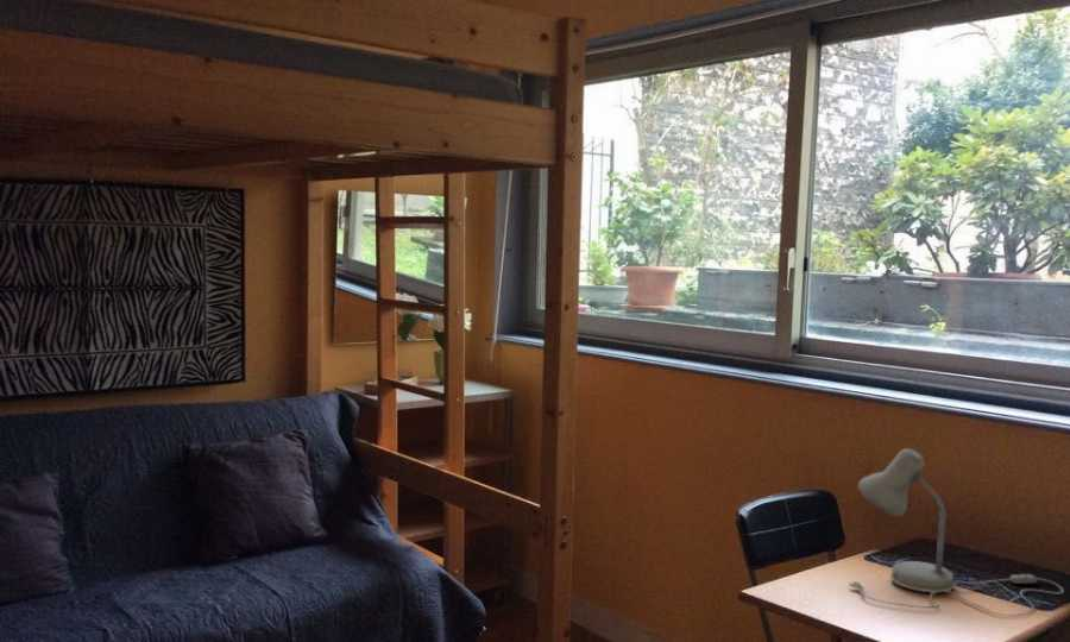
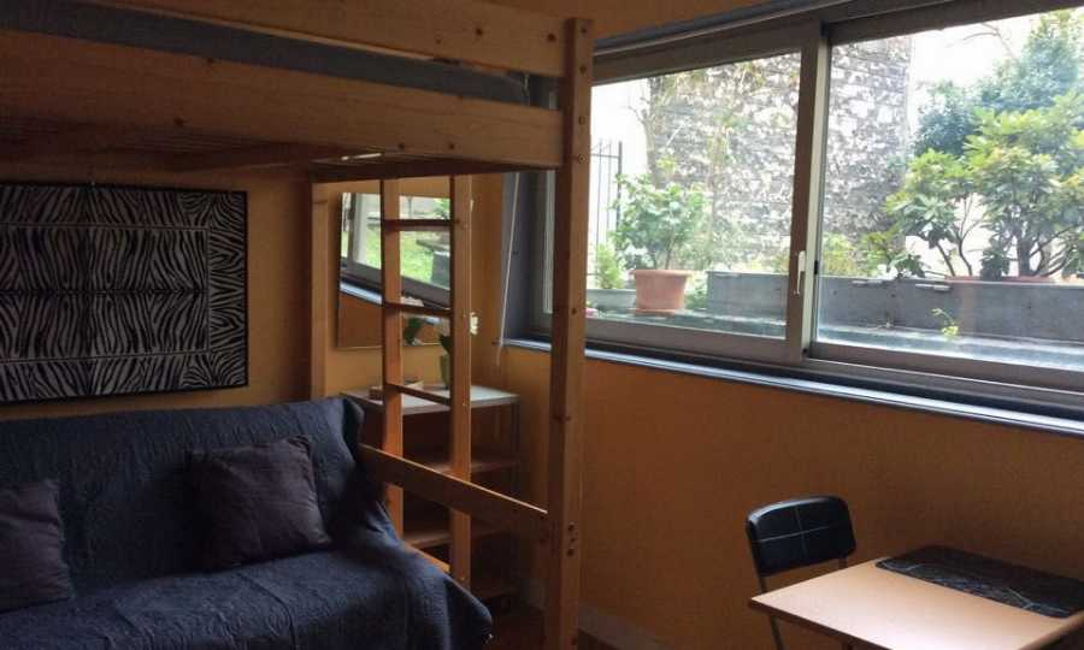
- desk lamp [848,447,1065,617]
